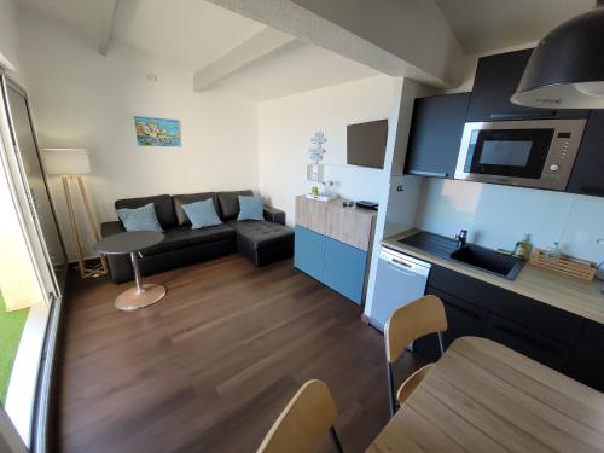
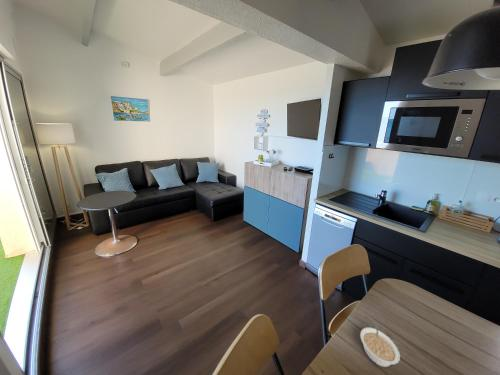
+ legume [359,321,401,368]
